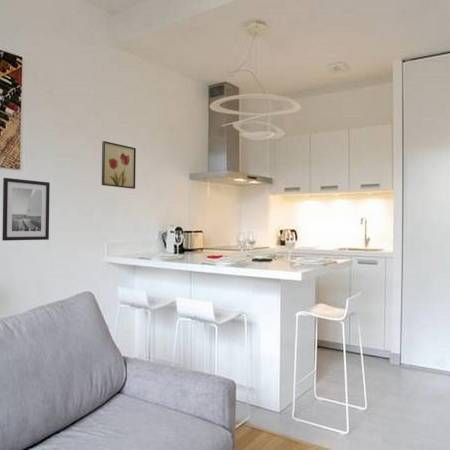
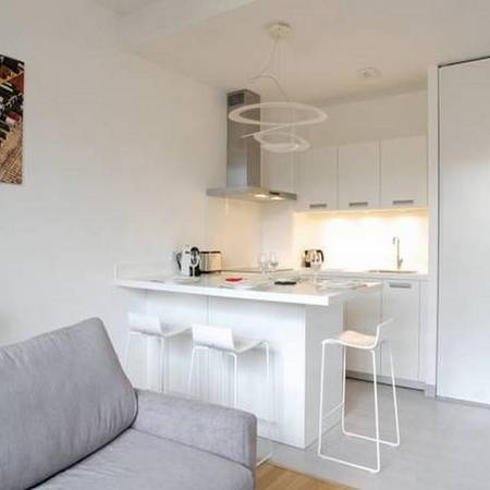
- wall art [1,177,51,242]
- wall art [101,140,137,190]
